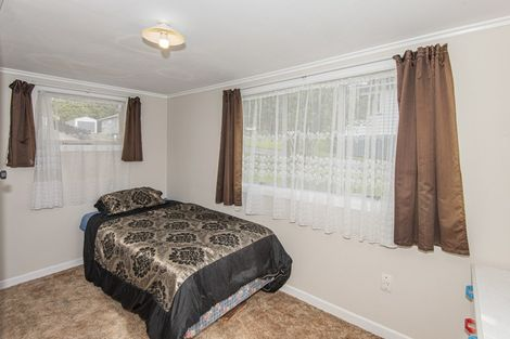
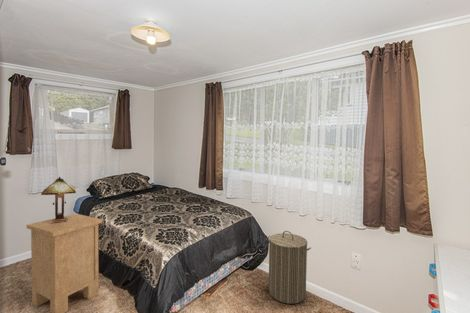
+ nightstand [26,213,103,313]
+ table lamp [40,176,77,223]
+ laundry hamper [267,230,312,305]
